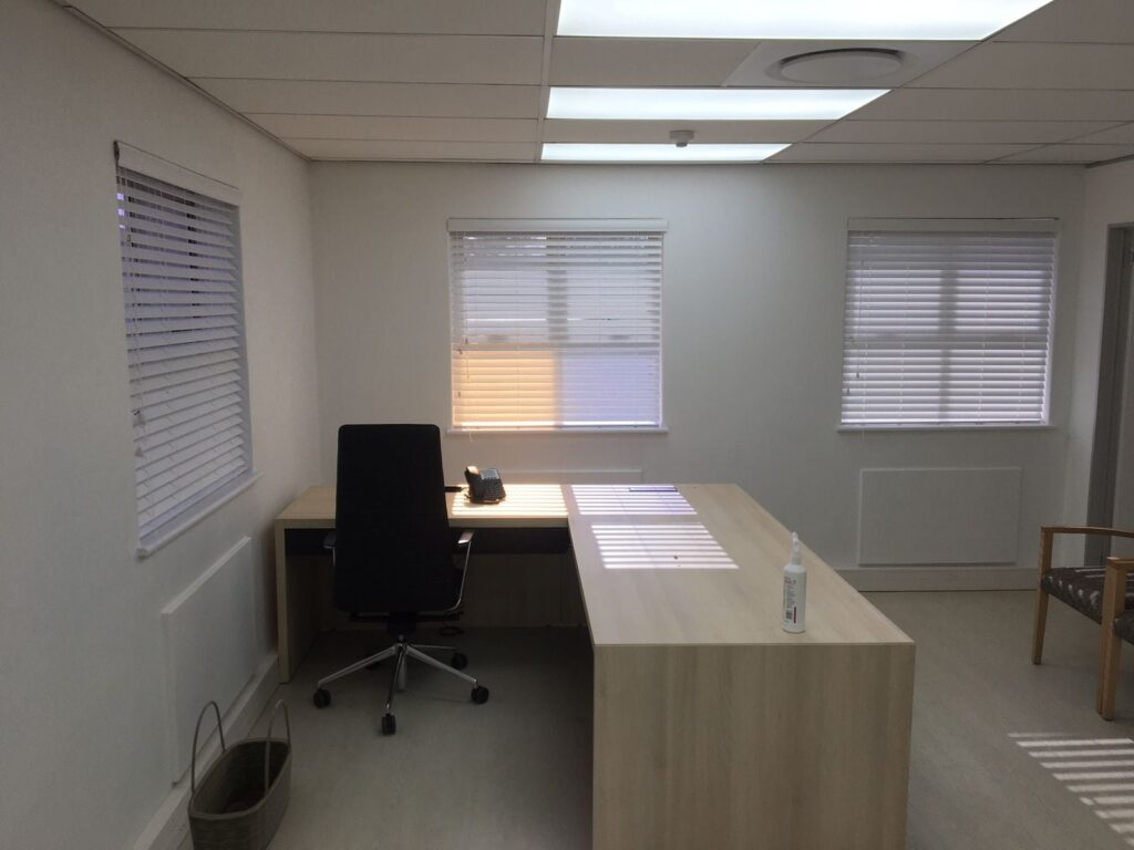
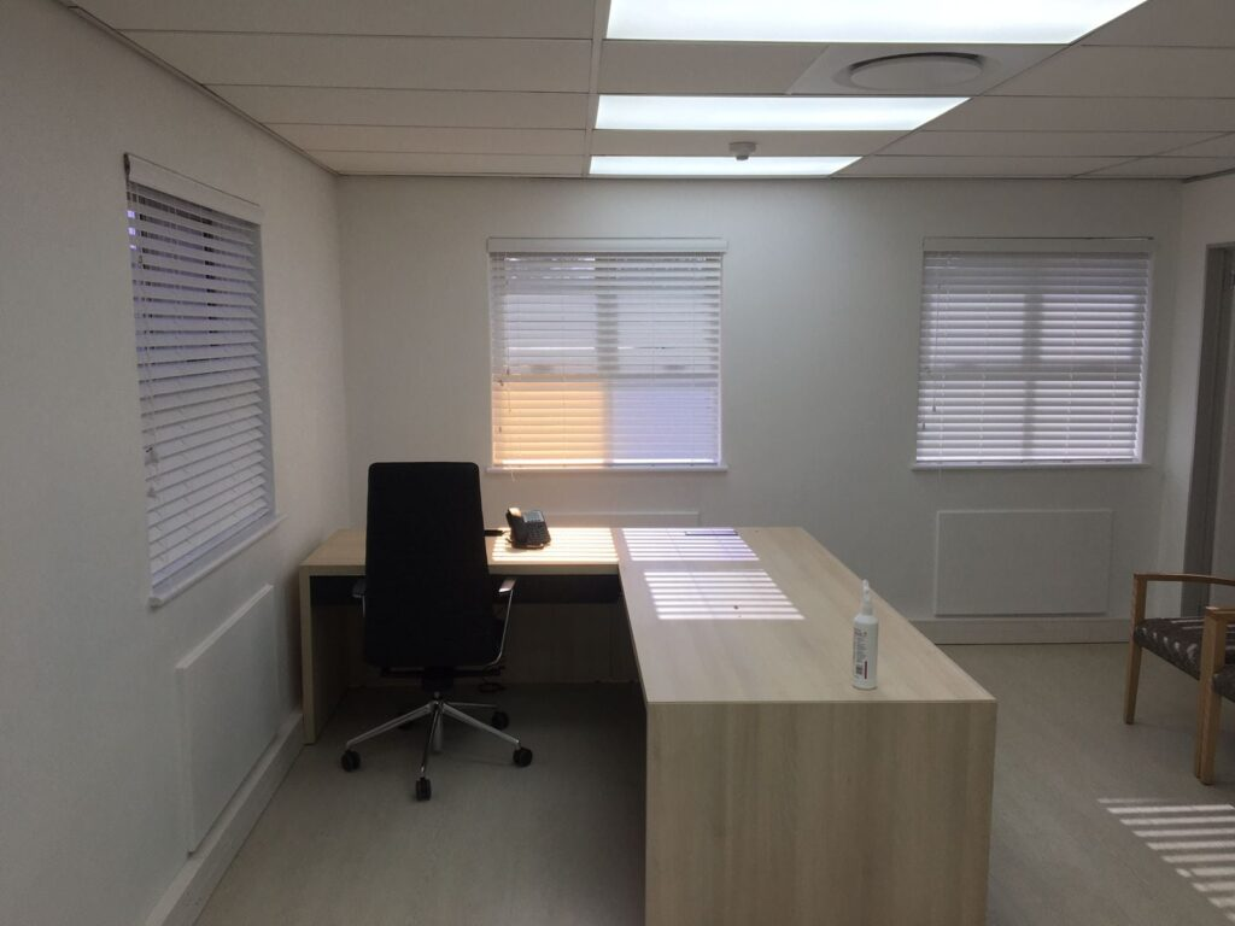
- basket [186,698,293,850]
